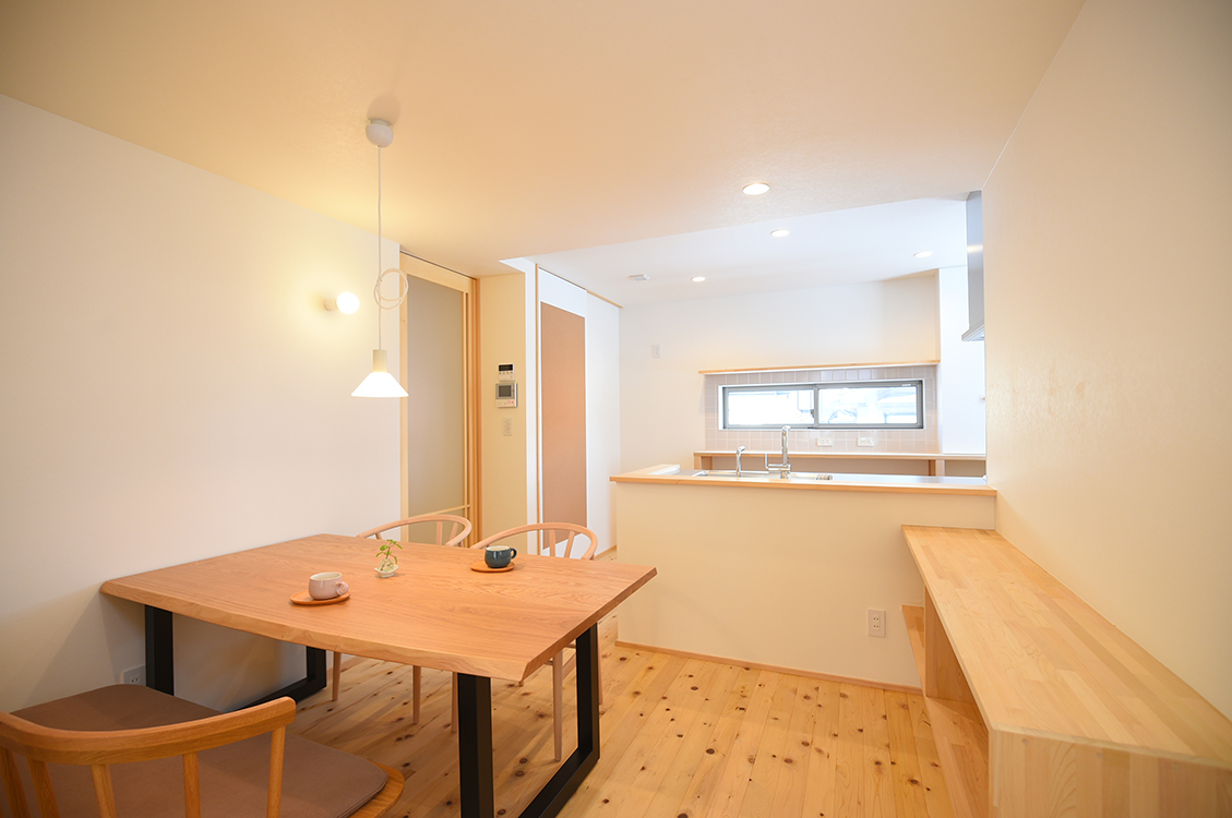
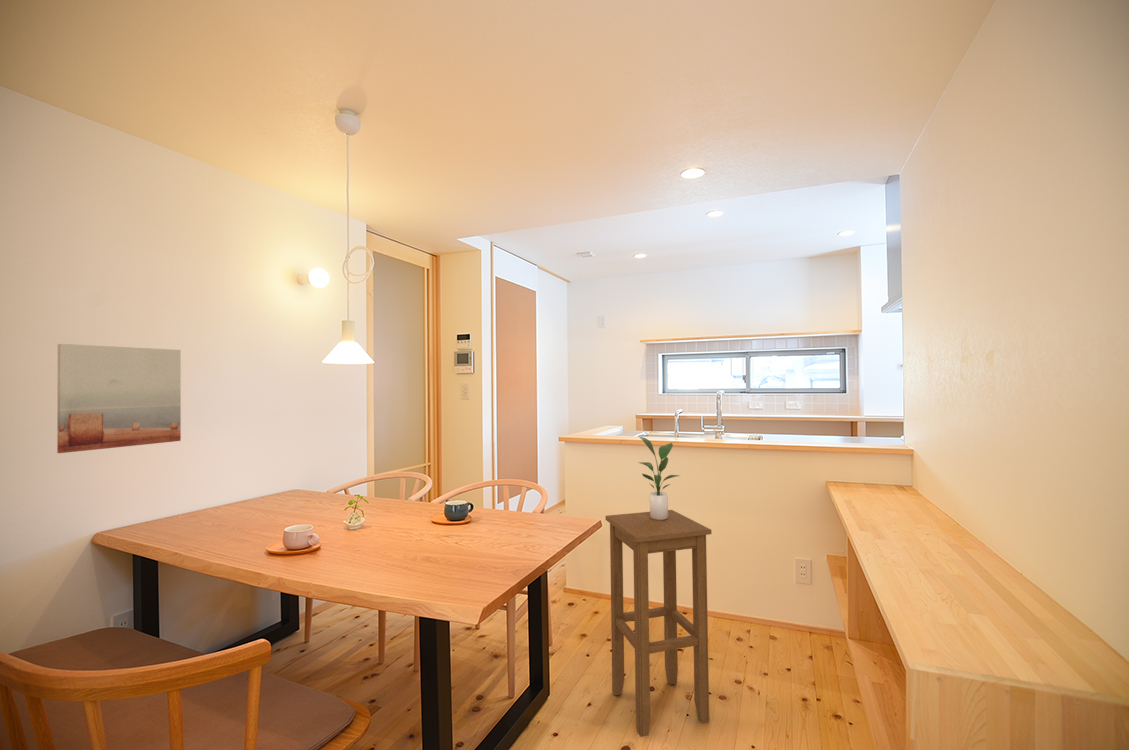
+ wall art [56,343,182,454]
+ stool [605,509,713,738]
+ potted plant [637,435,681,520]
